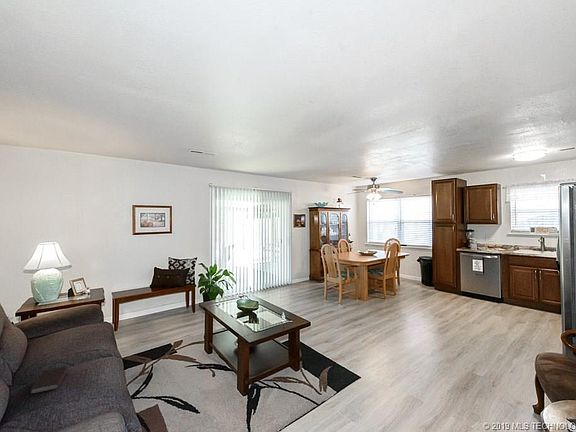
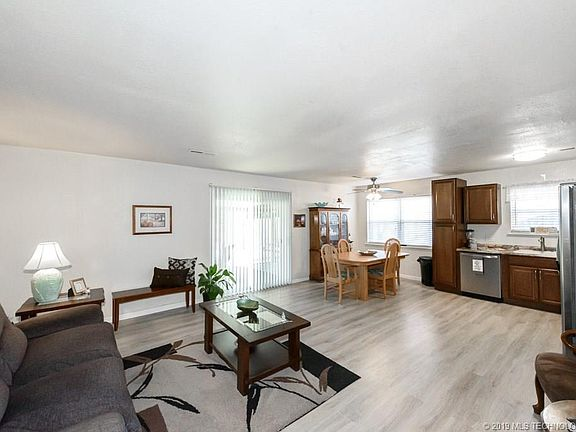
- book [30,366,69,395]
